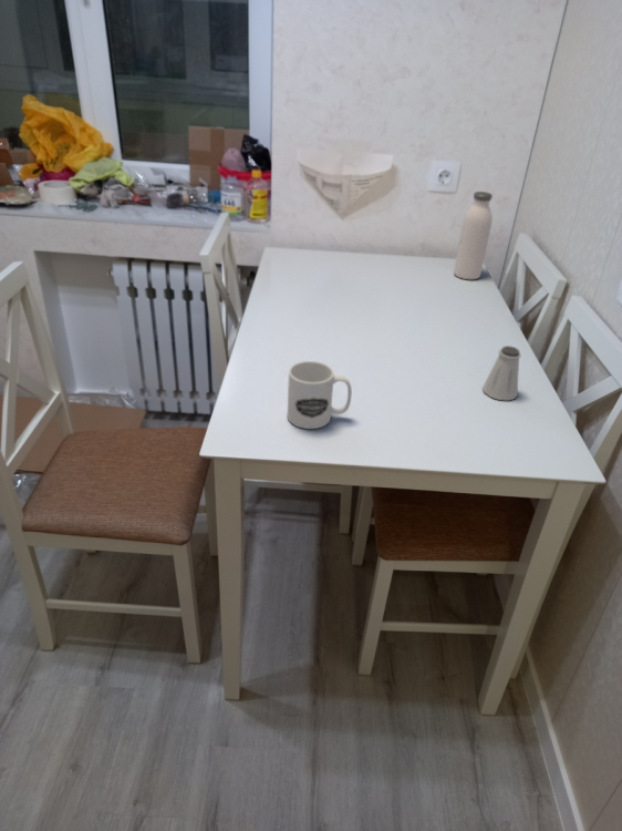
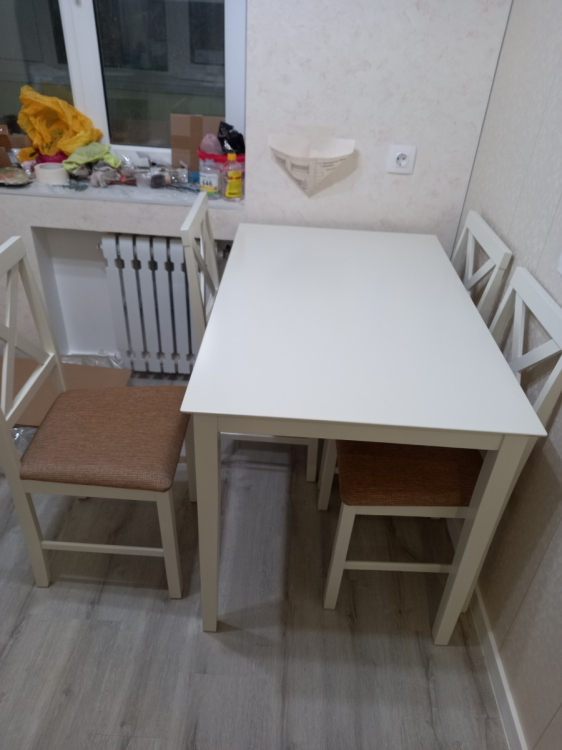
- saltshaker [481,345,522,402]
- mug [287,360,353,430]
- water bottle [453,191,494,280]
